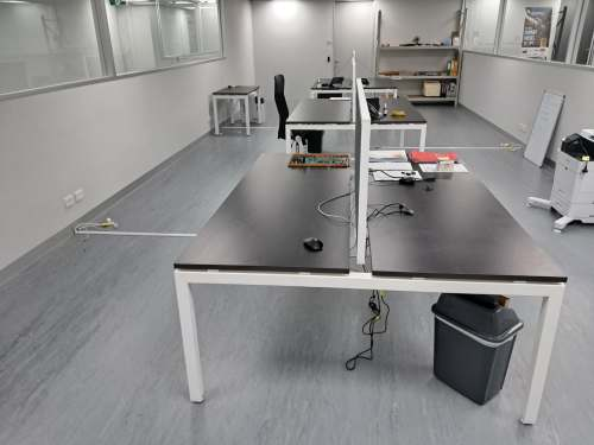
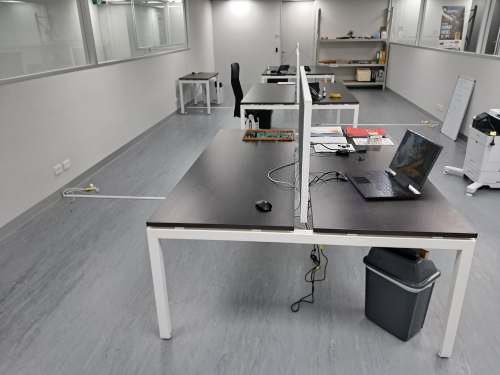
+ laptop [344,128,445,199]
